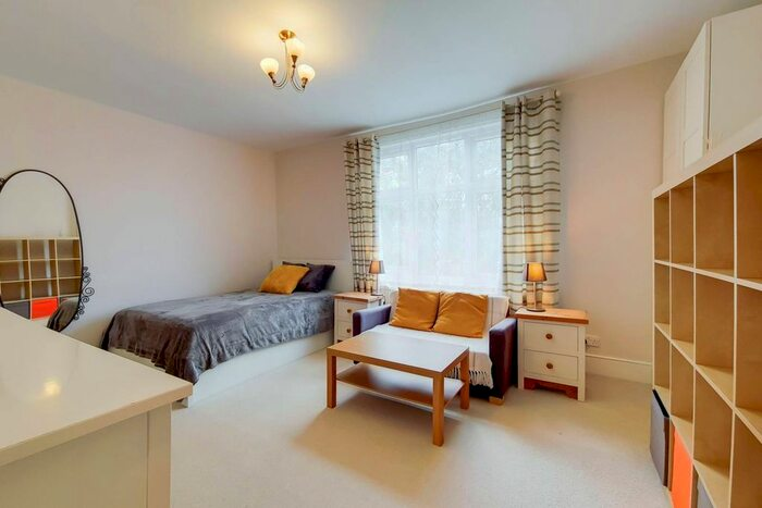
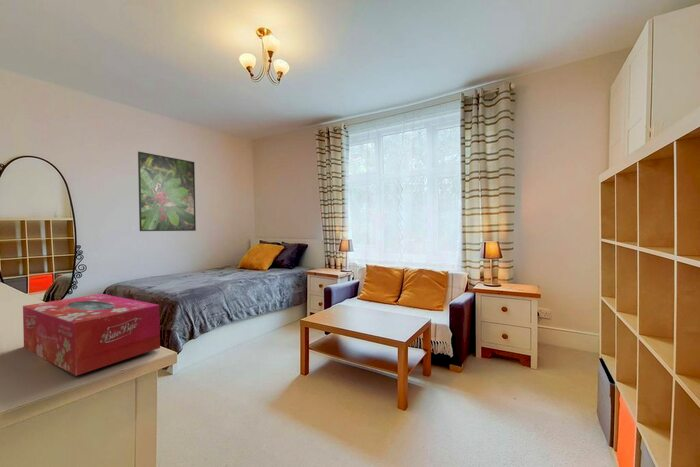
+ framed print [137,151,197,232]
+ tissue box [22,293,161,377]
